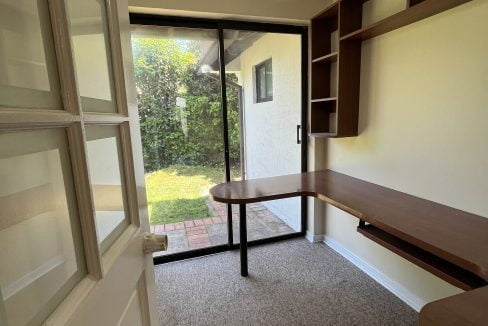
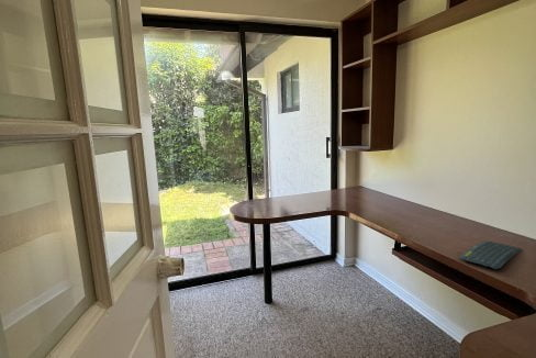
+ keyboard [458,239,524,270]
